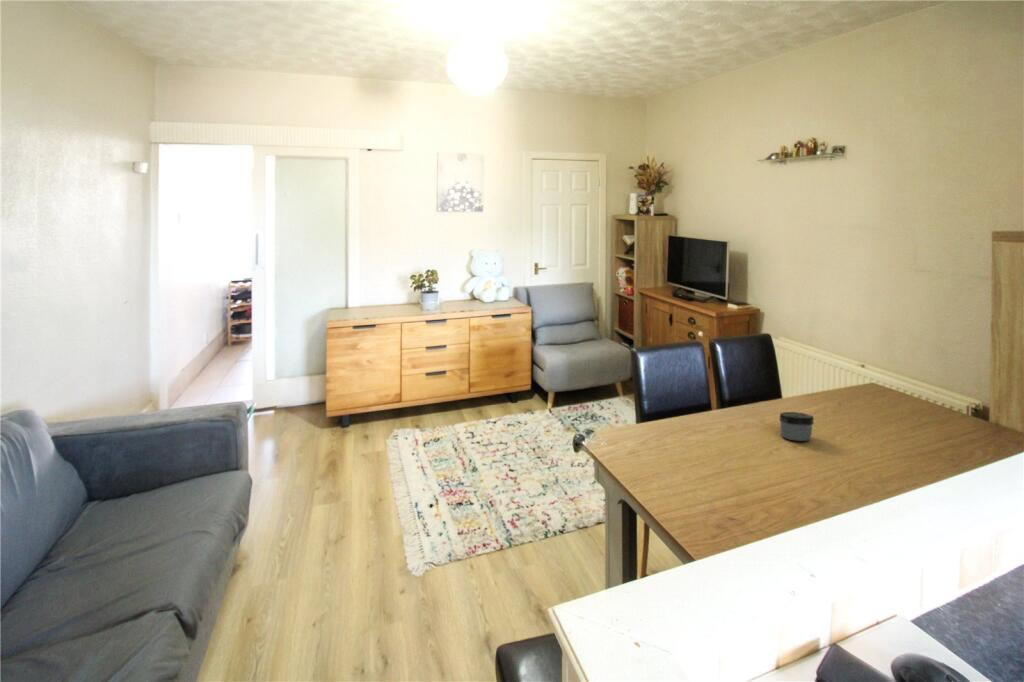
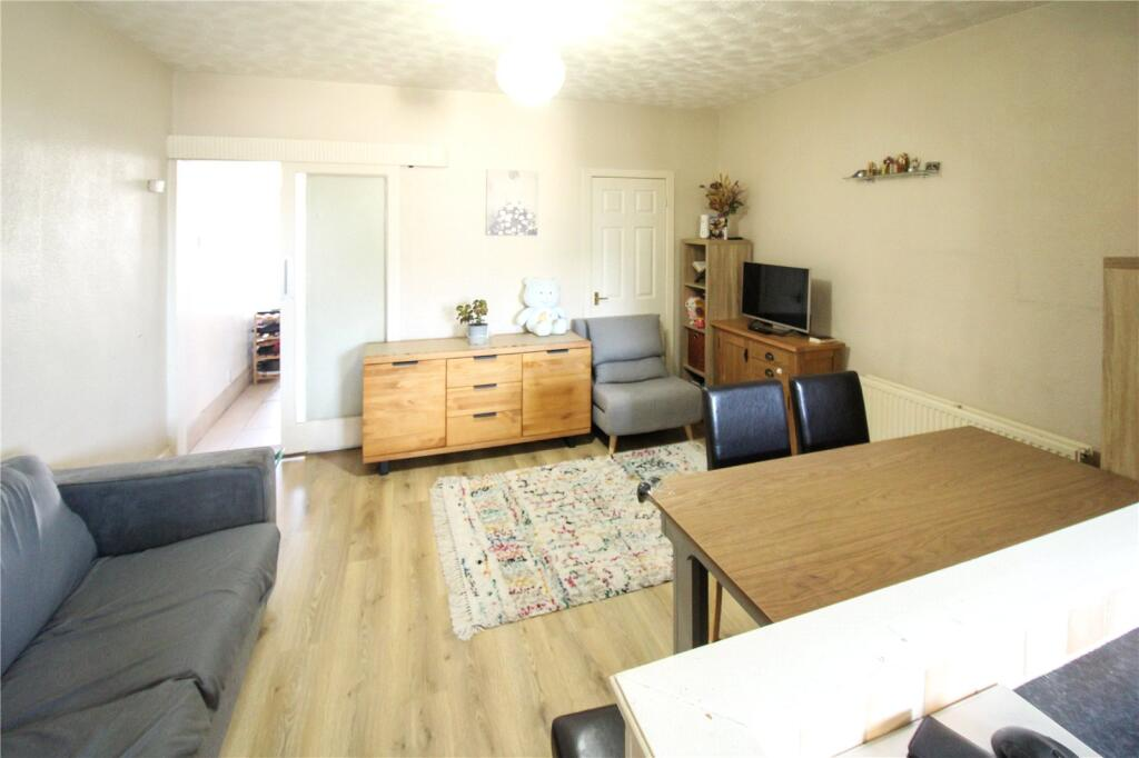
- jar [778,411,815,442]
